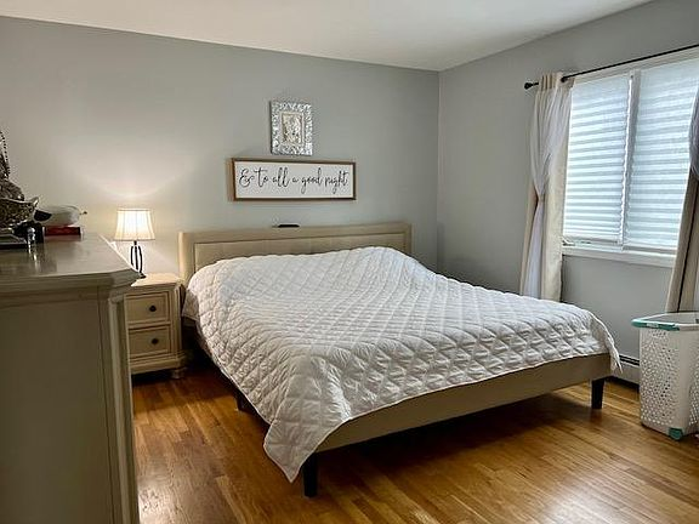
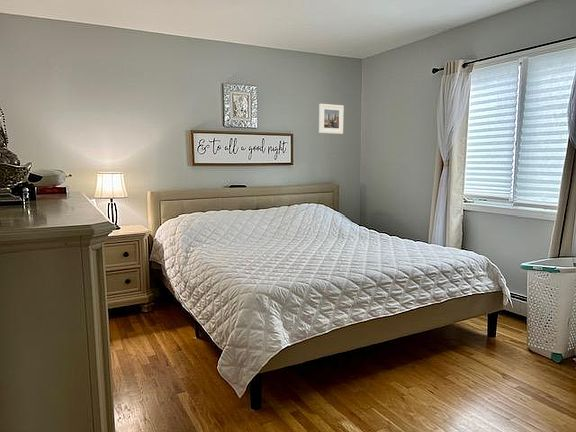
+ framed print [318,103,345,135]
